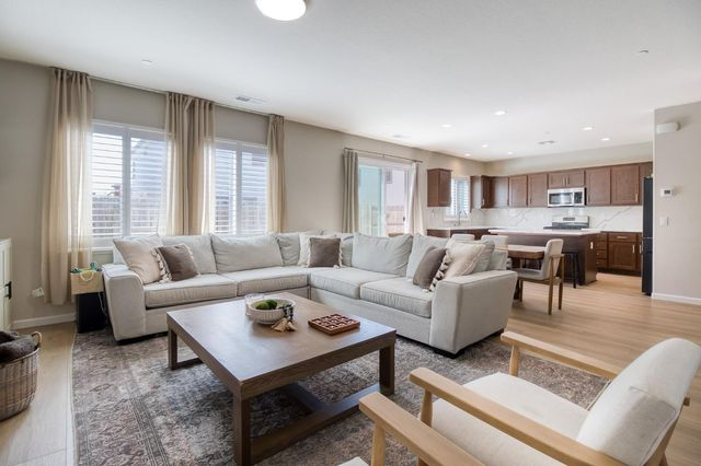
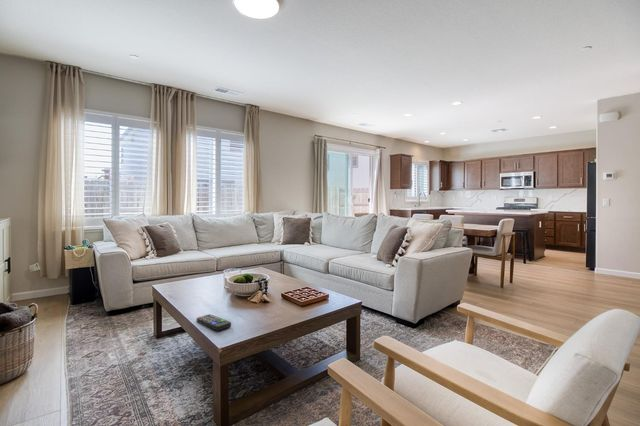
+ remote control [196,313,232,332]
